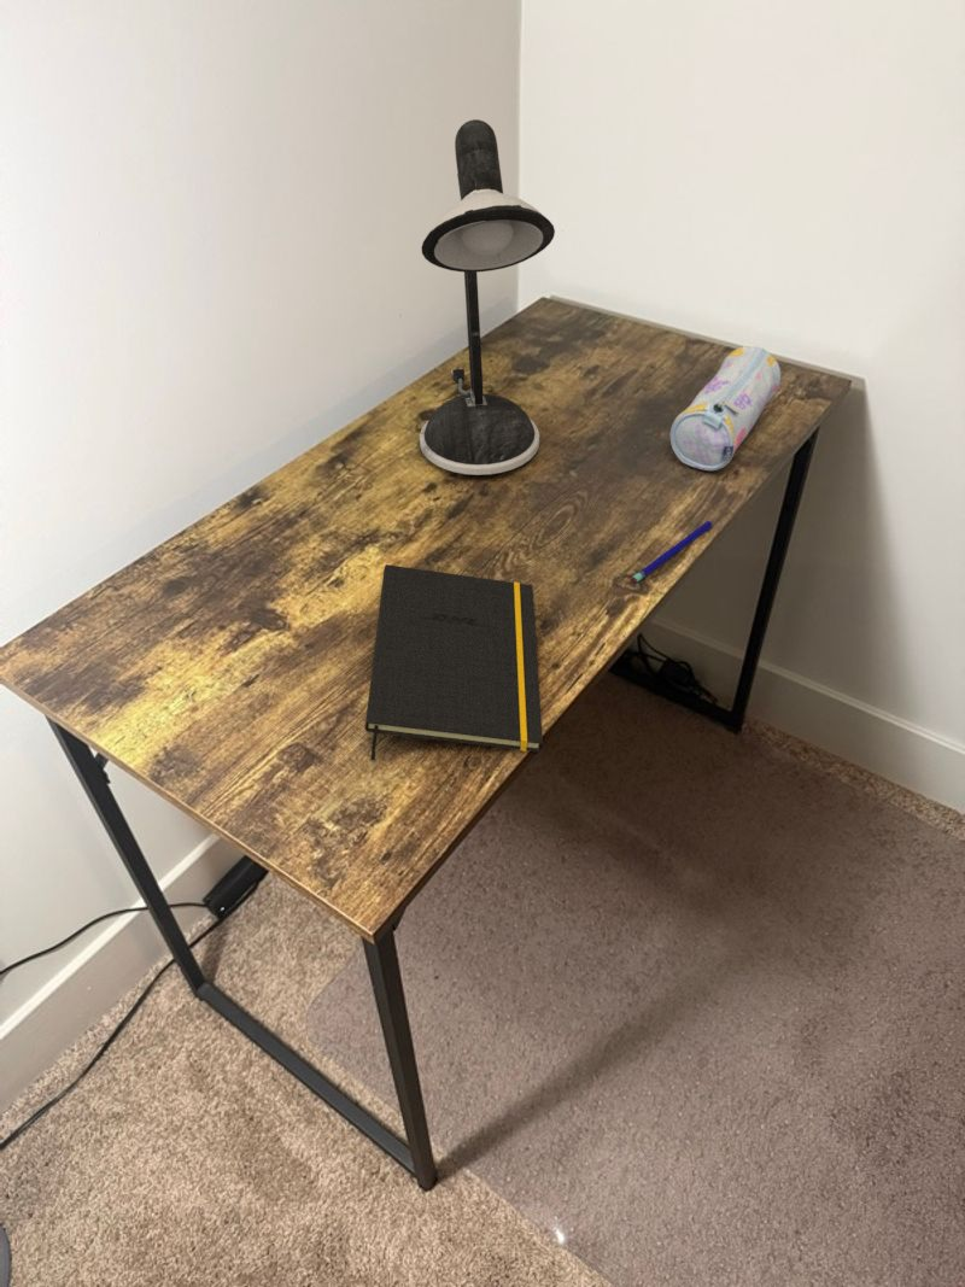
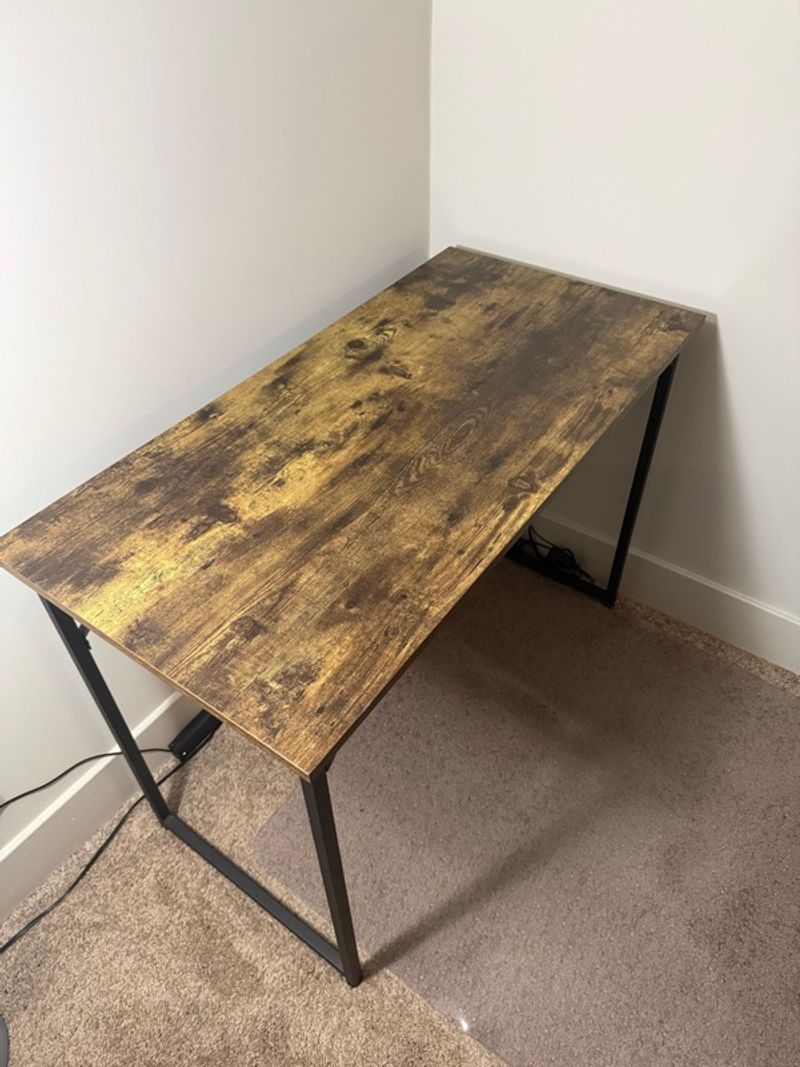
- pencil case [669,345,782,472]
- pen [630,520,713,585]
- desk lamp [419,118,556,476]
- notepad [364,563,544,761]
